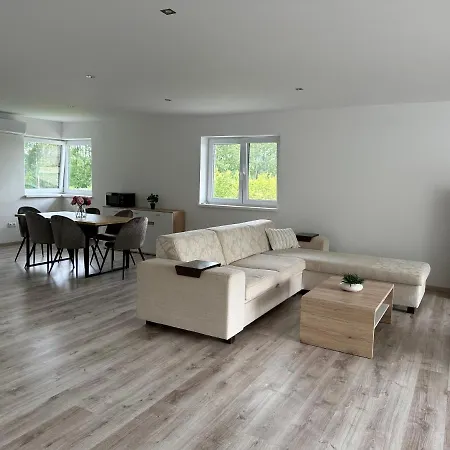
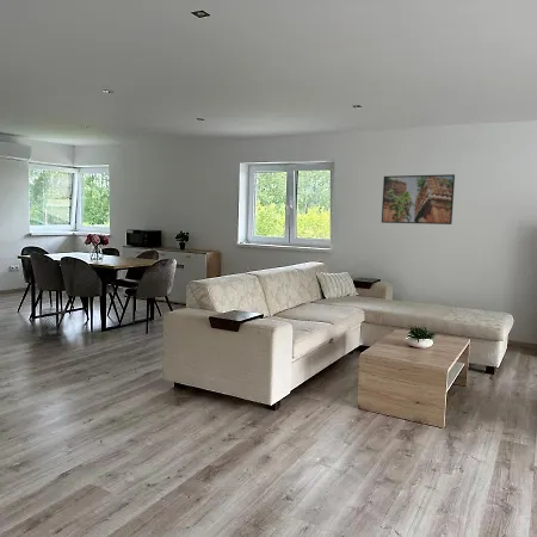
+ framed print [381,173,456,226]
+ waste bin [37,308,67,340]
